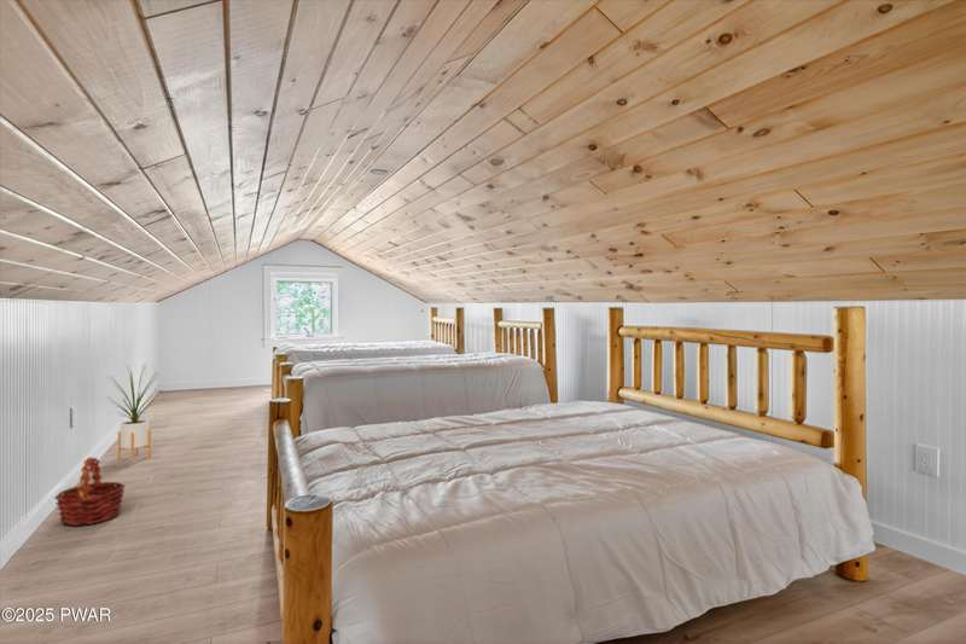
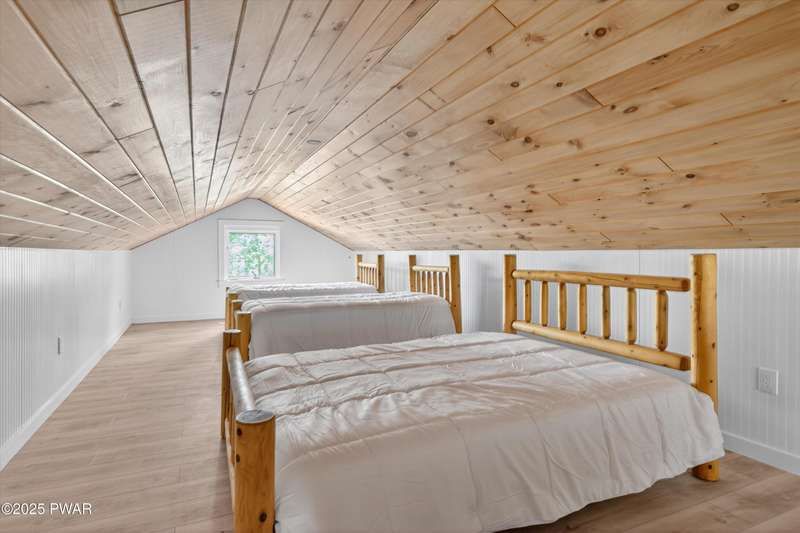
- basket [53,457,127,527]
- house plant [104,364,161,462]
